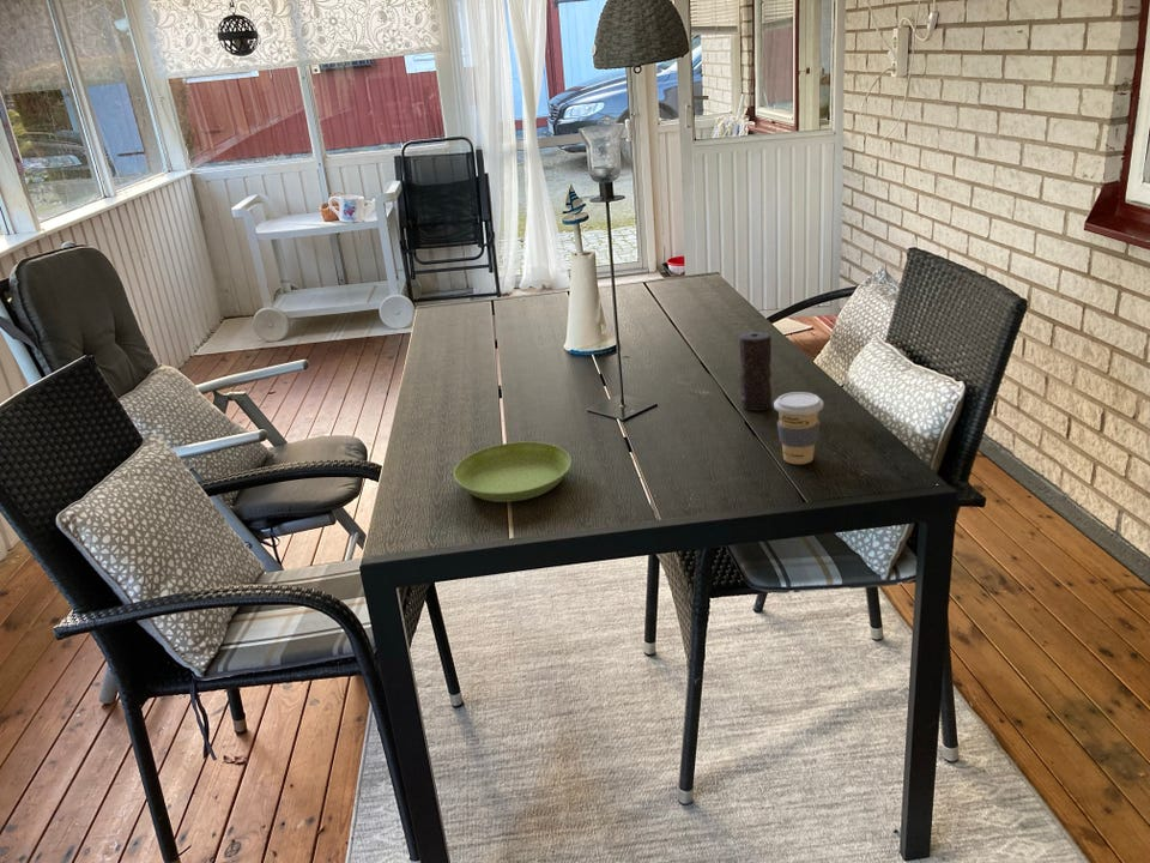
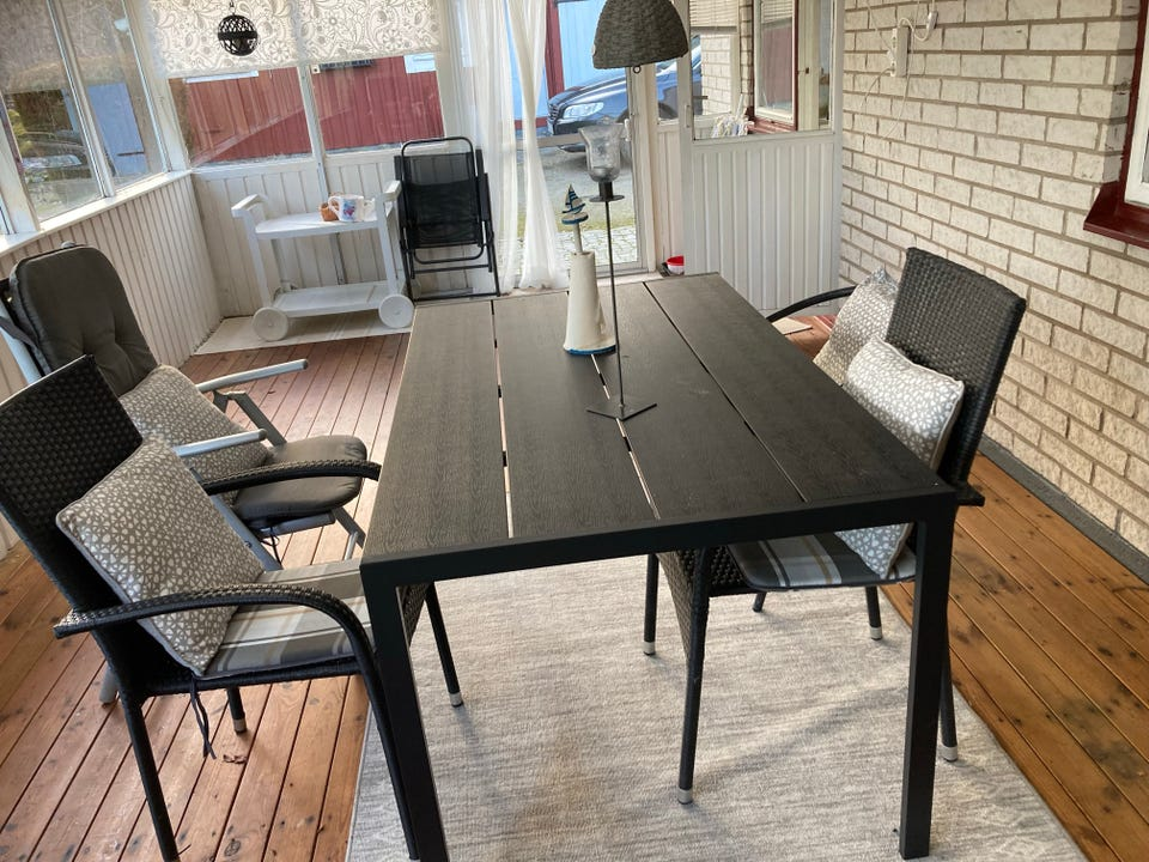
- candle [739,331,773,411]
- coffee cup [773,391,824,465]
- saucer [453,441,573,503]
